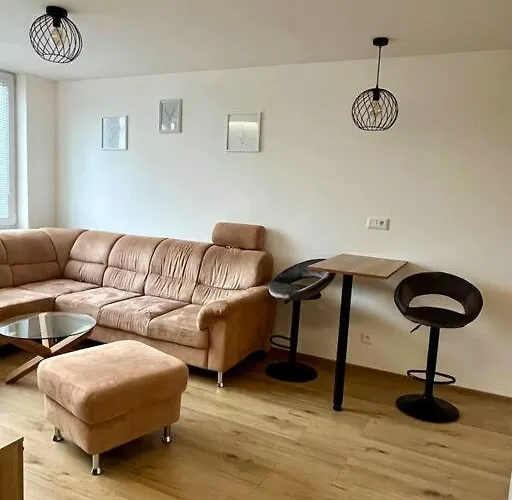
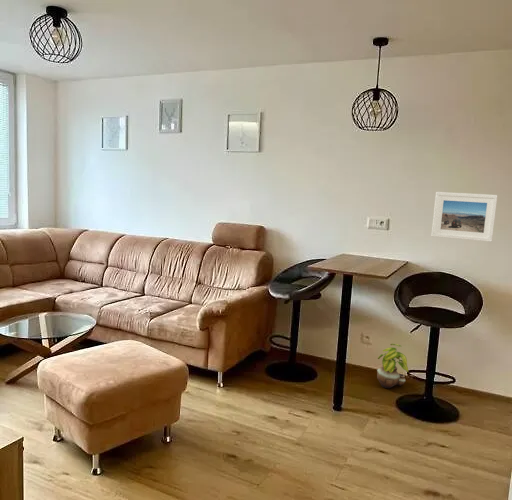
+ potted plant [376,343,409,389]
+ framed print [430,191,498,243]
